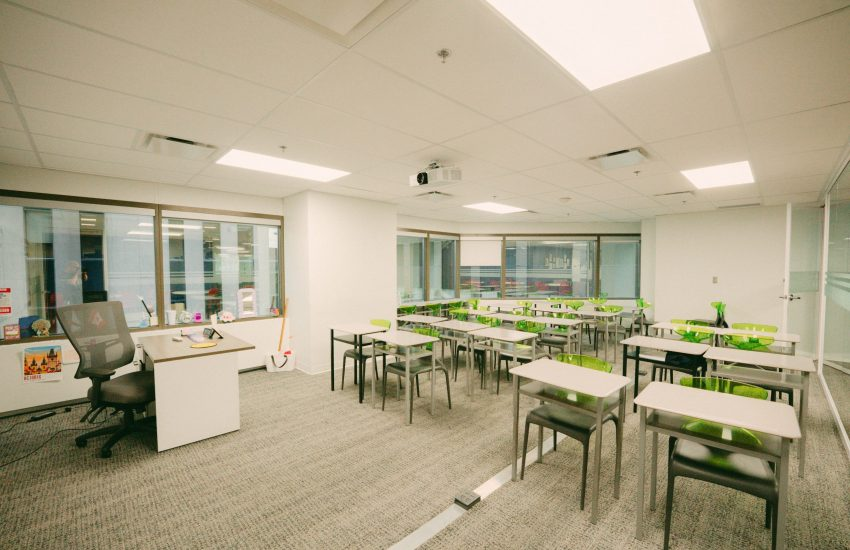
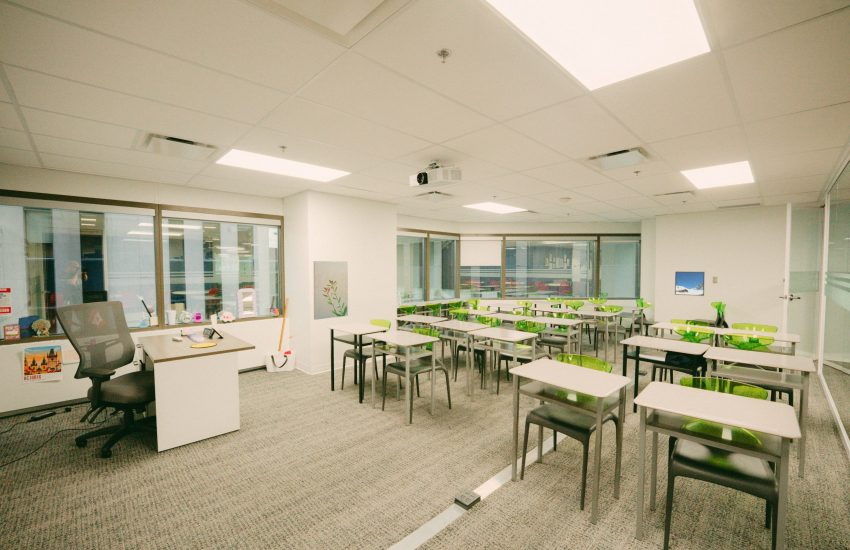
+ wall art [313,260,349,321]
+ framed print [674,271,705,297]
